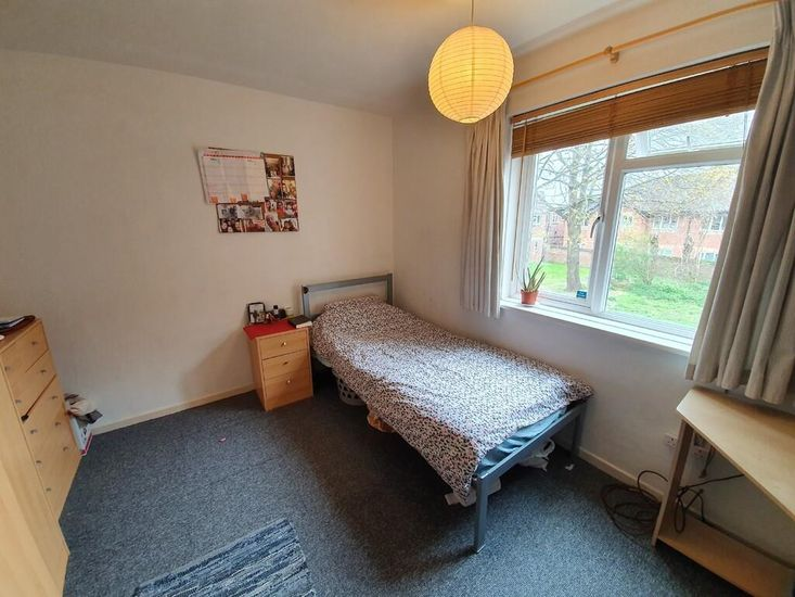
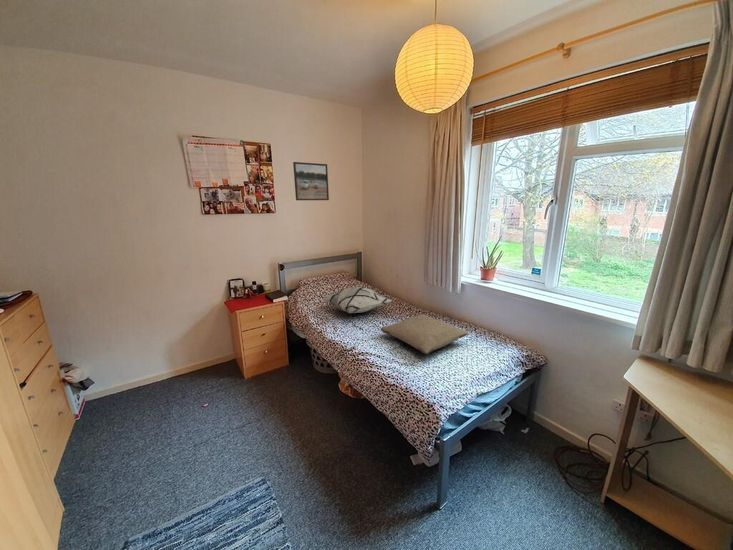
+ decorative pillow [321,286,392,314]
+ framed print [292,161,330,201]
+ pillow [380,313,469,355]
